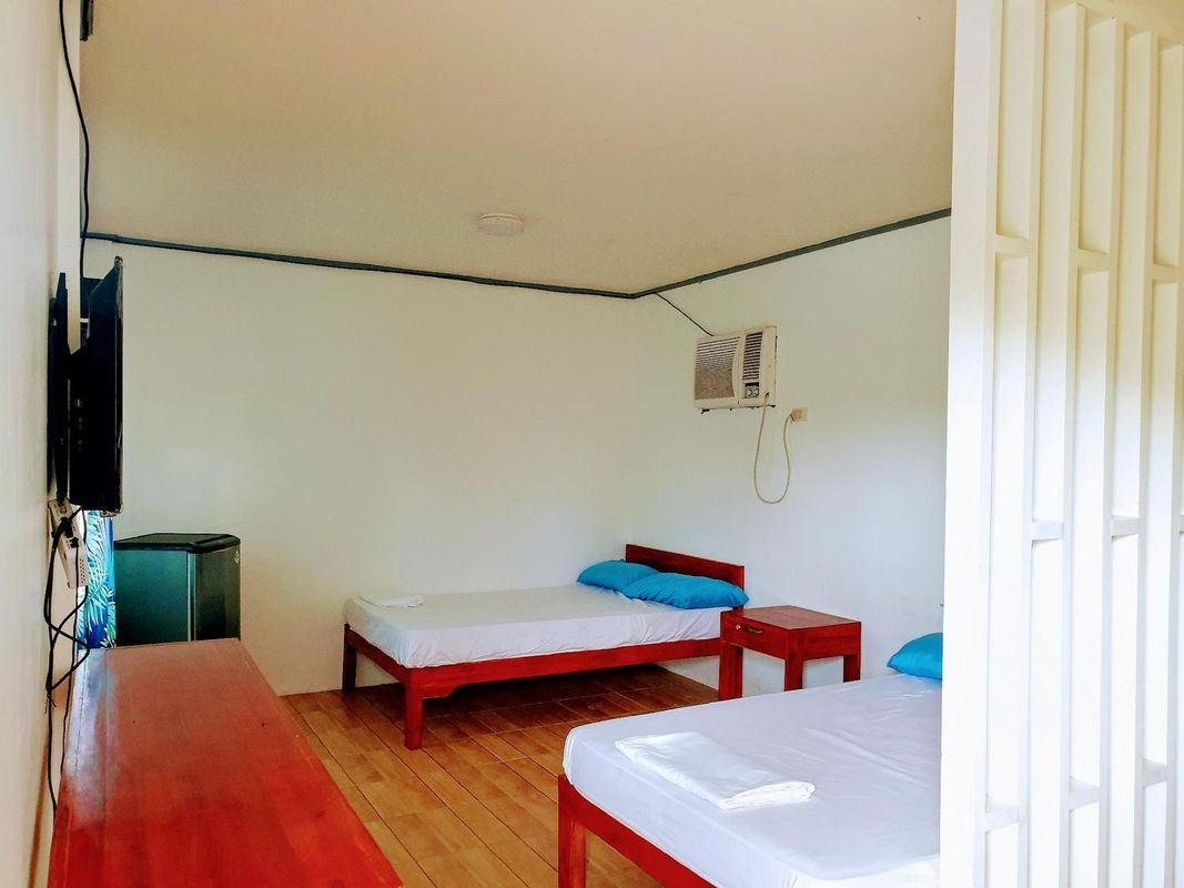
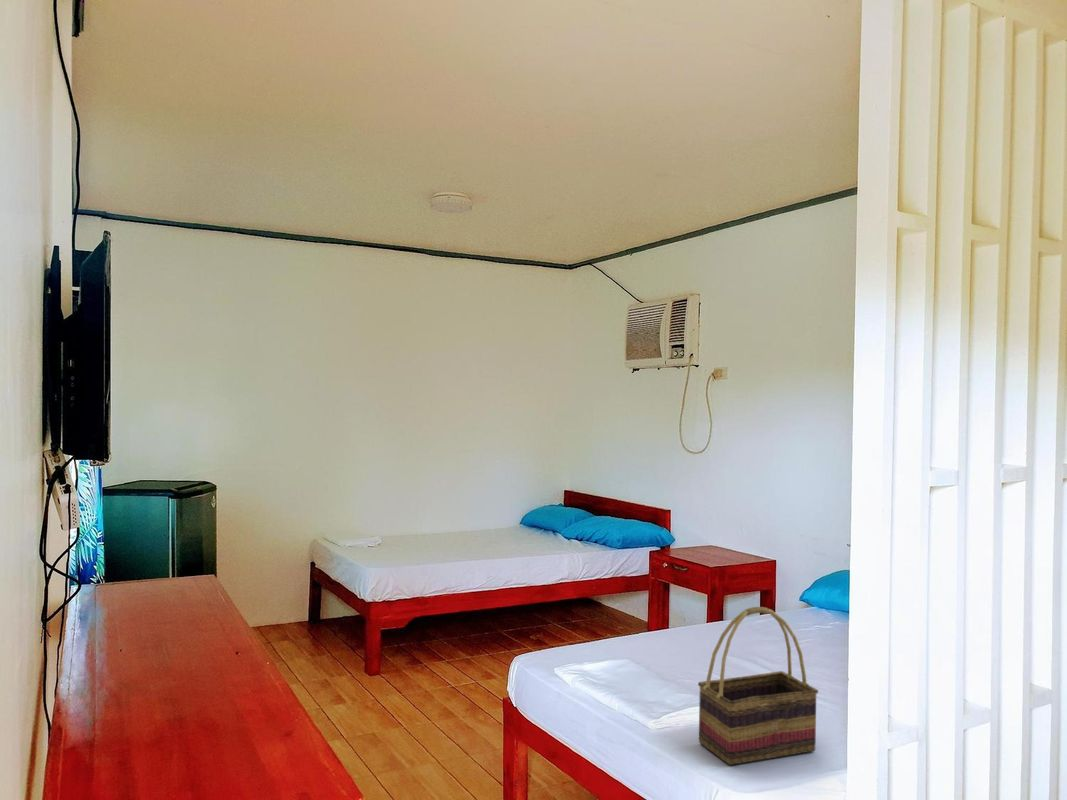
+ woven basket [697,606,819,766]
